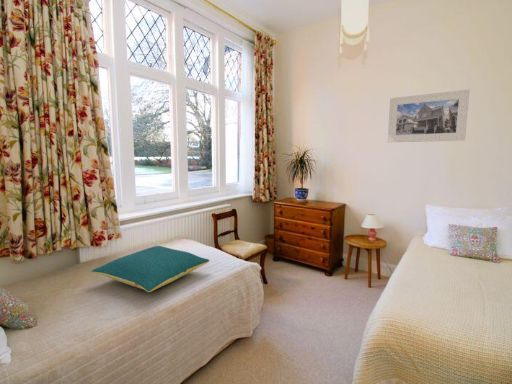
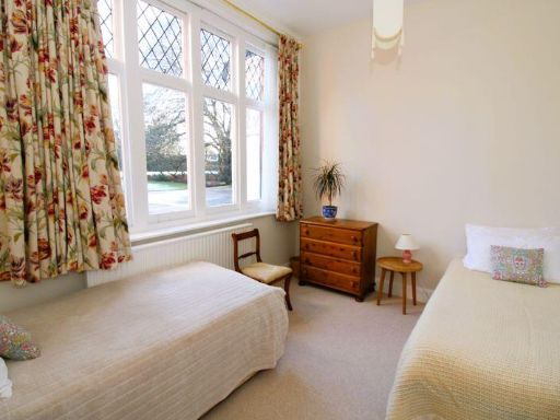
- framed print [387,89,471,144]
- pillow [91,245,211,293]
